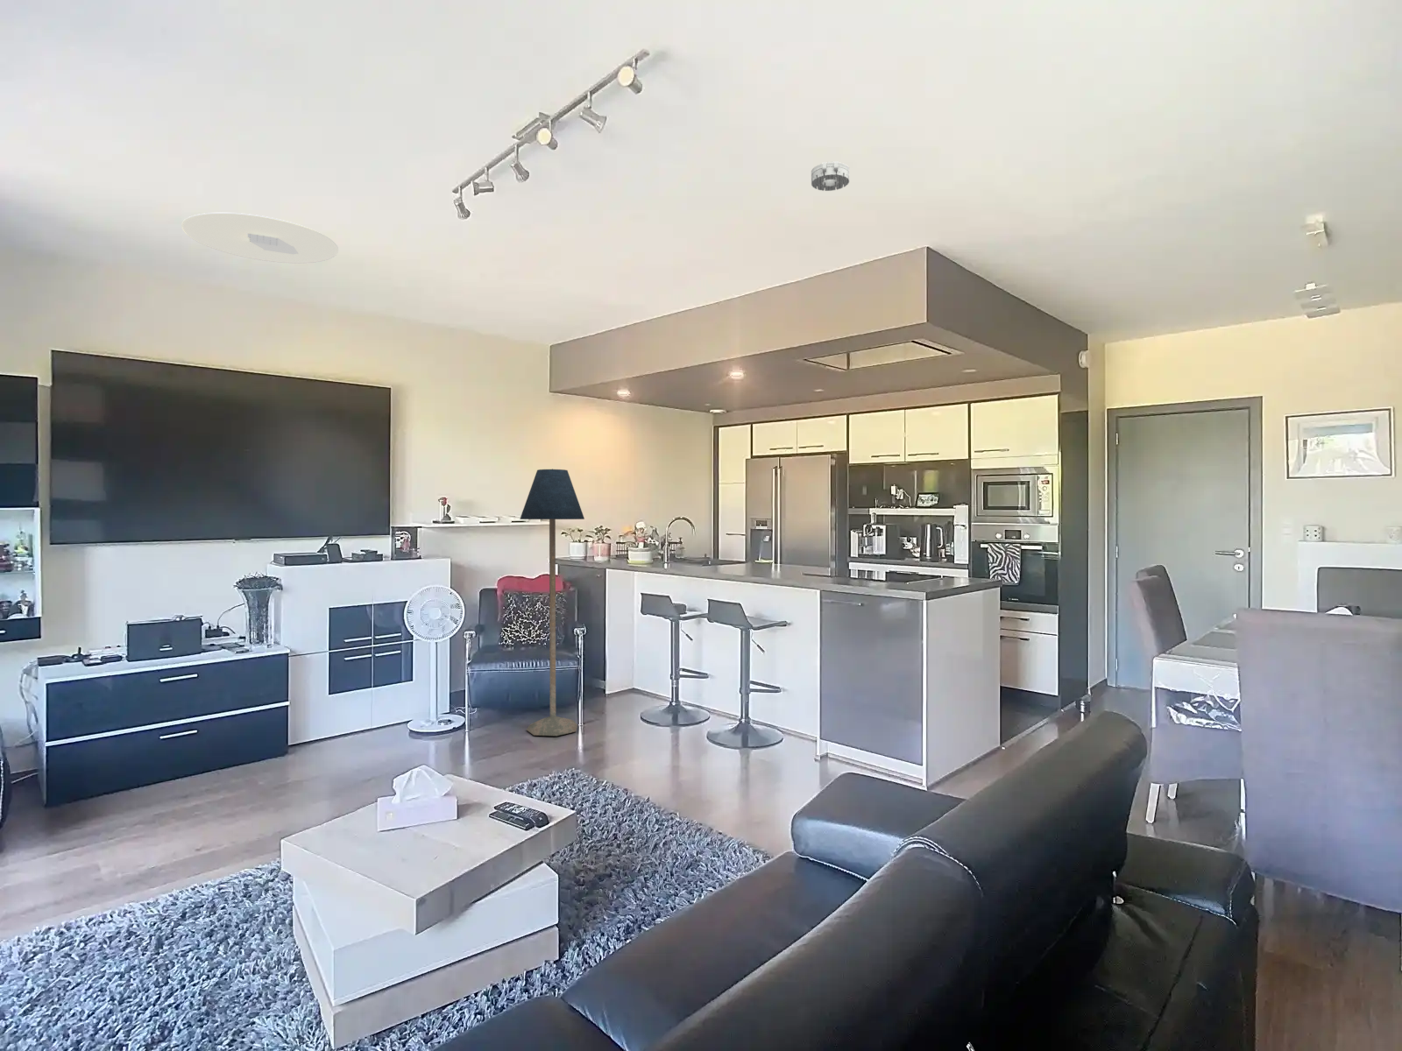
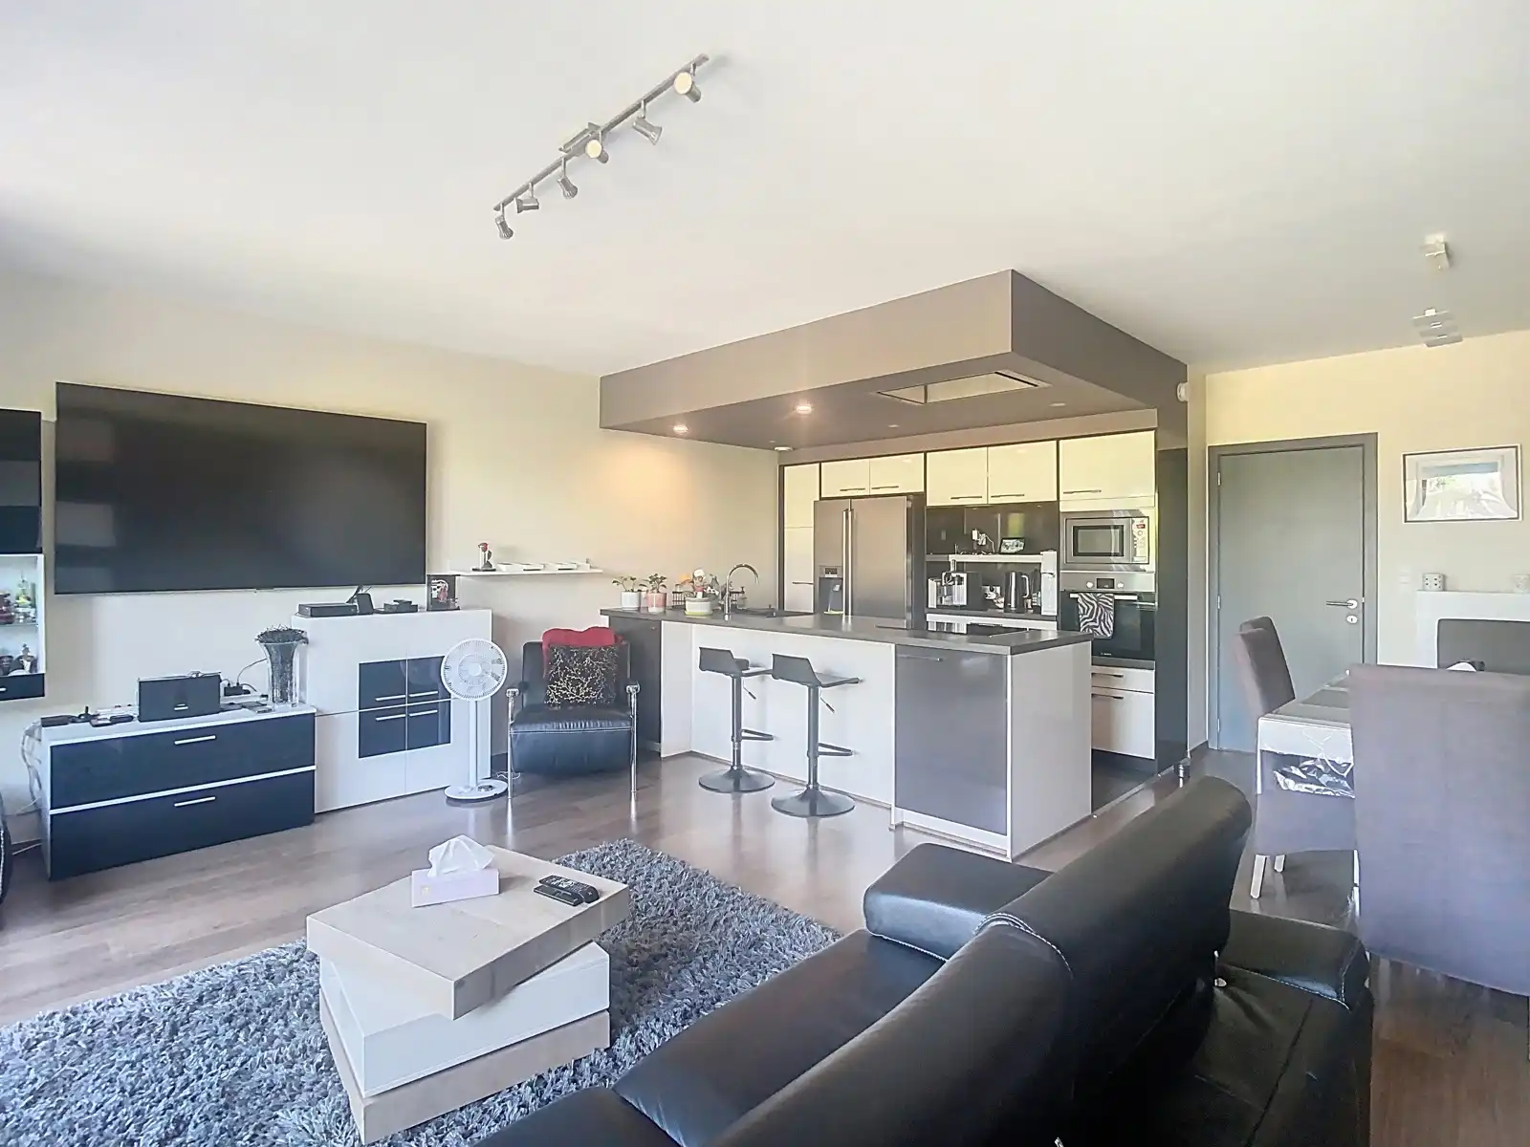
- ceiling light [181,212,339,265]
- smoke detector [810,160,850,192]
- floor lamp [520,468,585,736]
